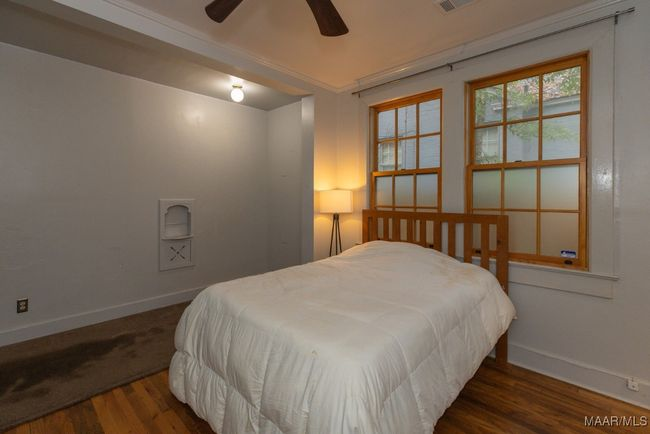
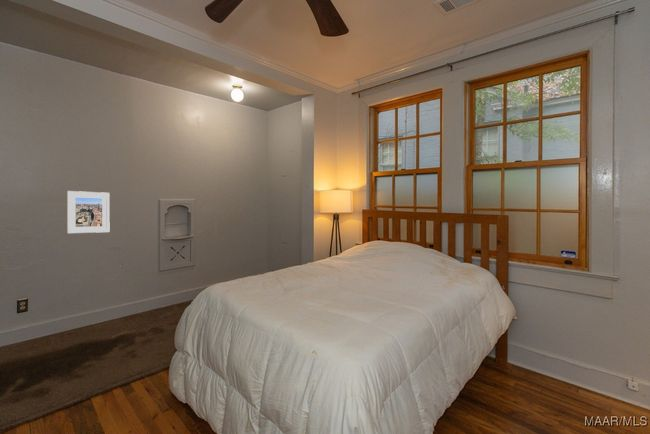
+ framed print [66,190,111,234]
